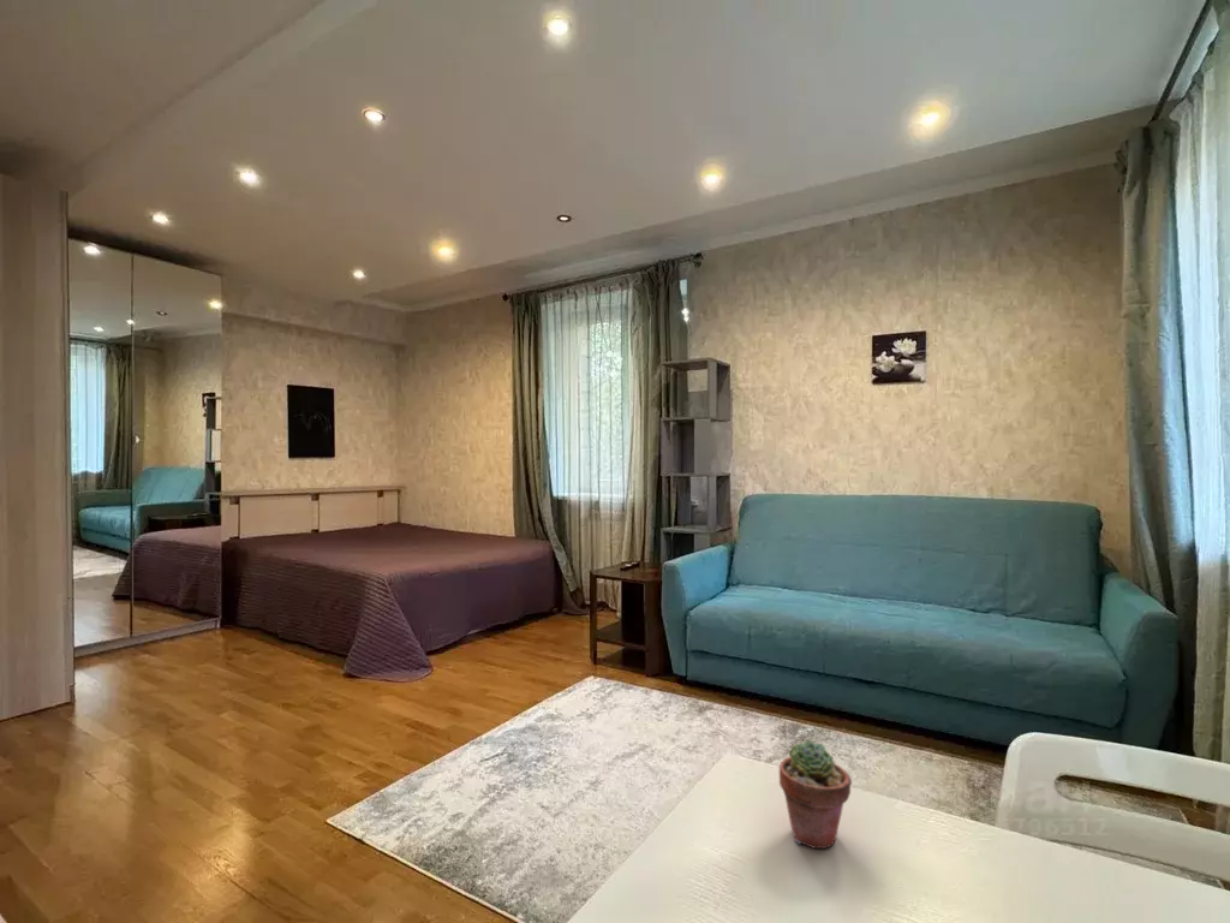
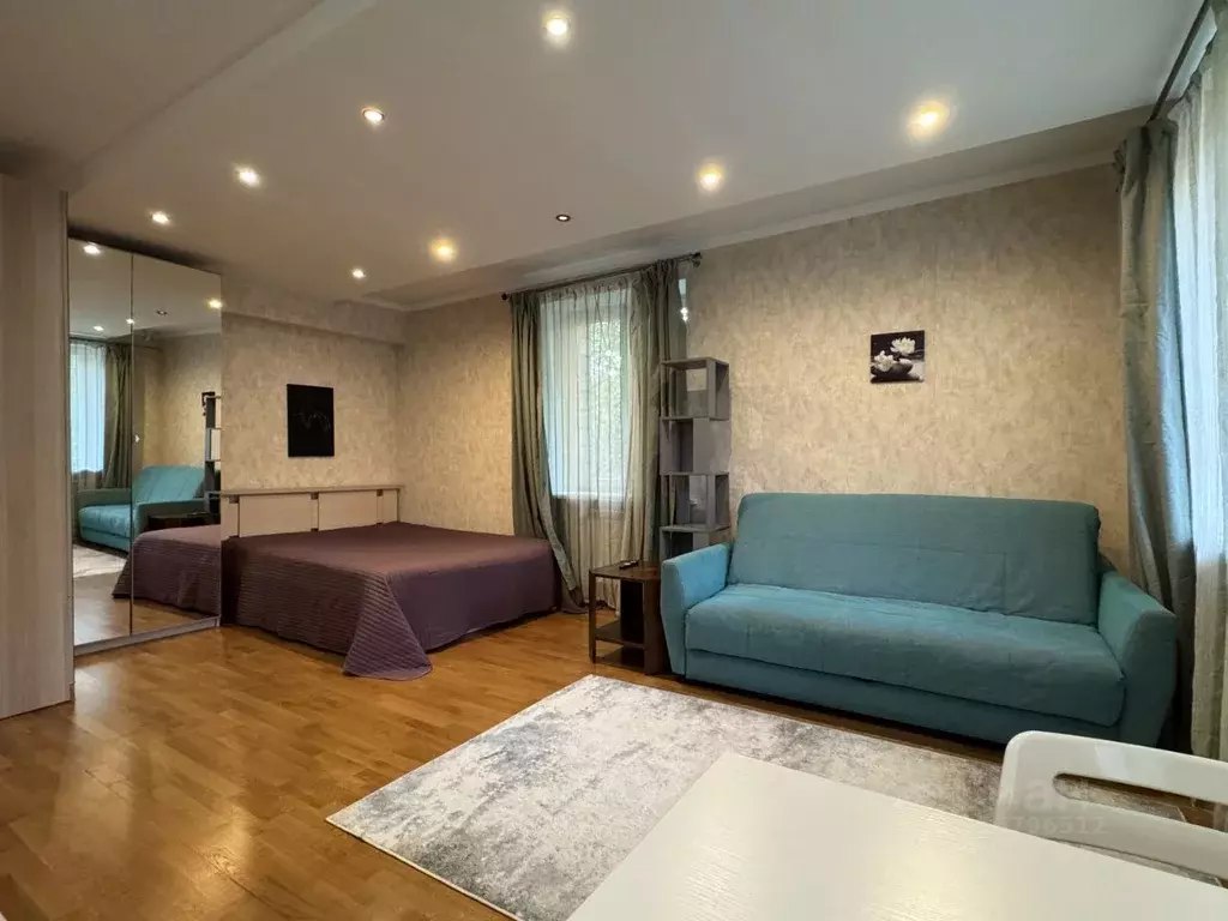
- potted succulent [778,739,853,850]
